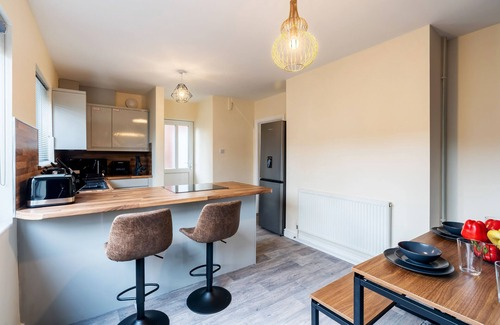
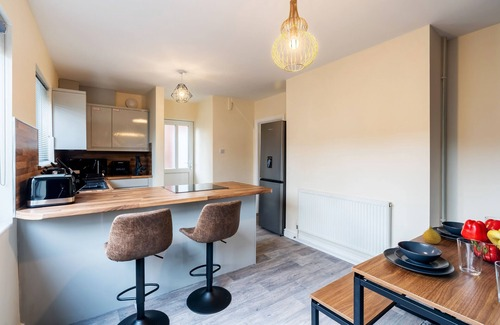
+ fruit [422,225,442,245]
